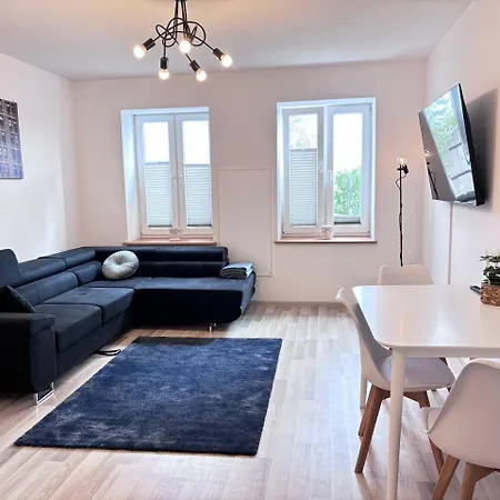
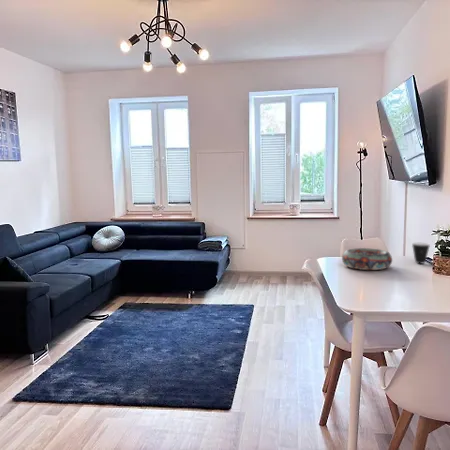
+ decorative bowl [341,247,393,271]
+ mug [411,242,431,265]
